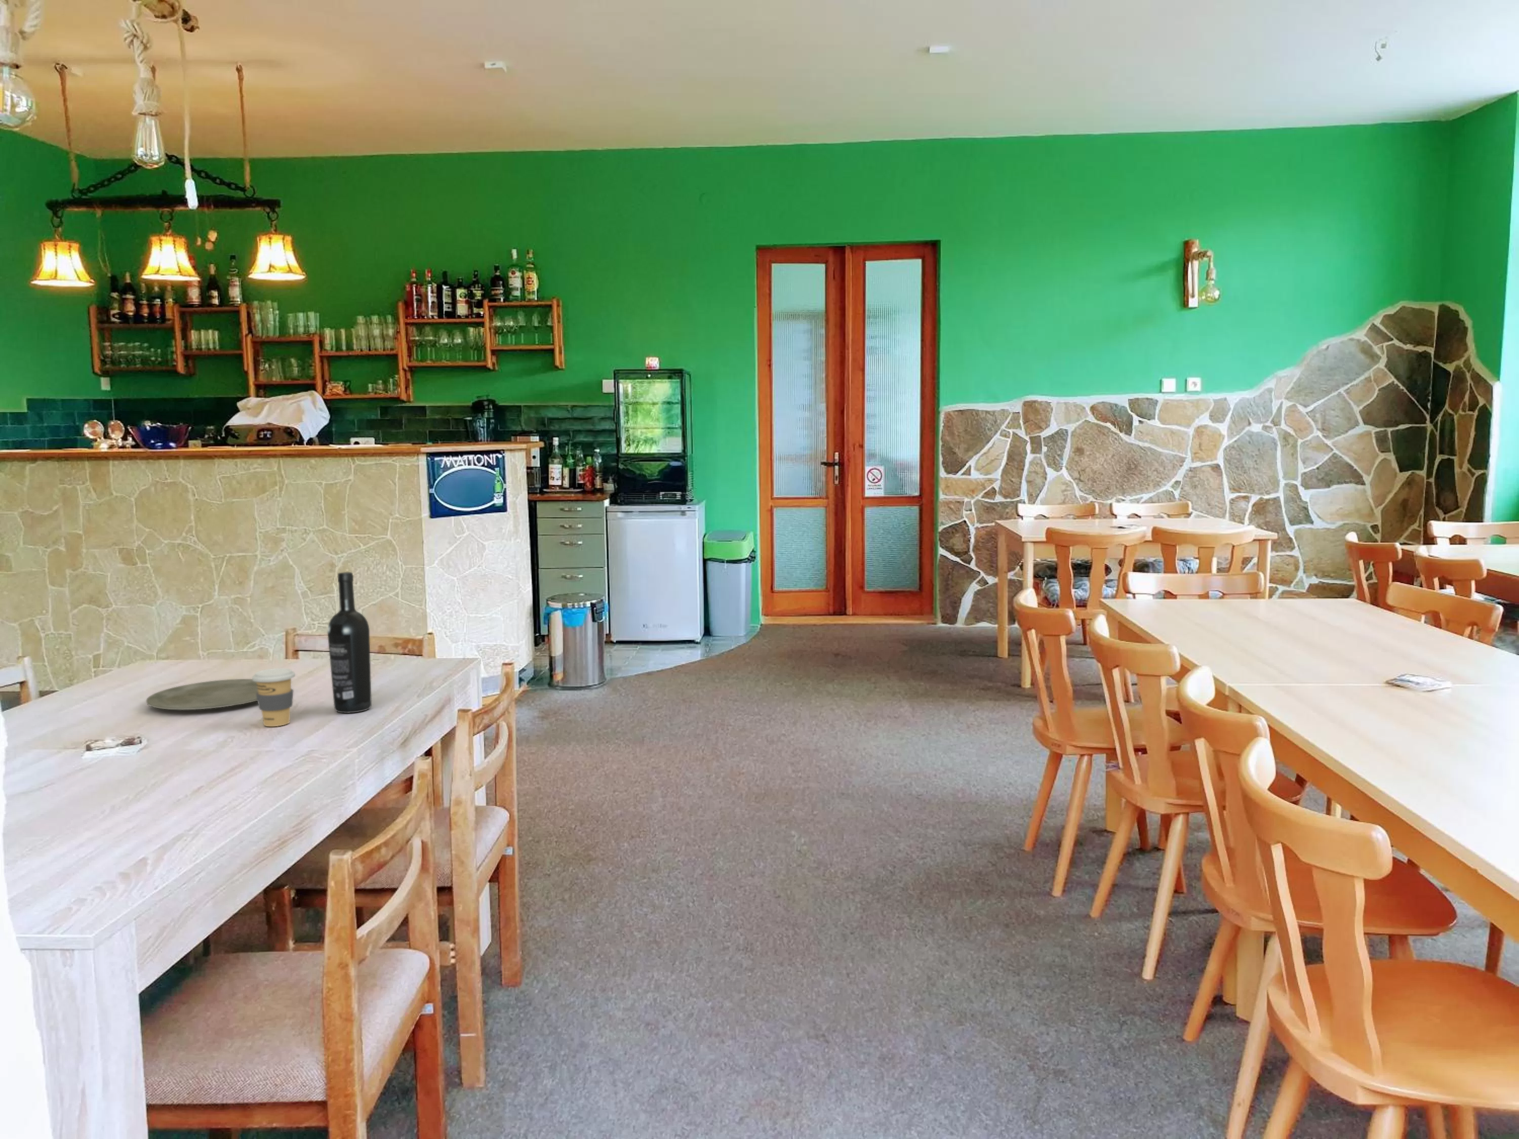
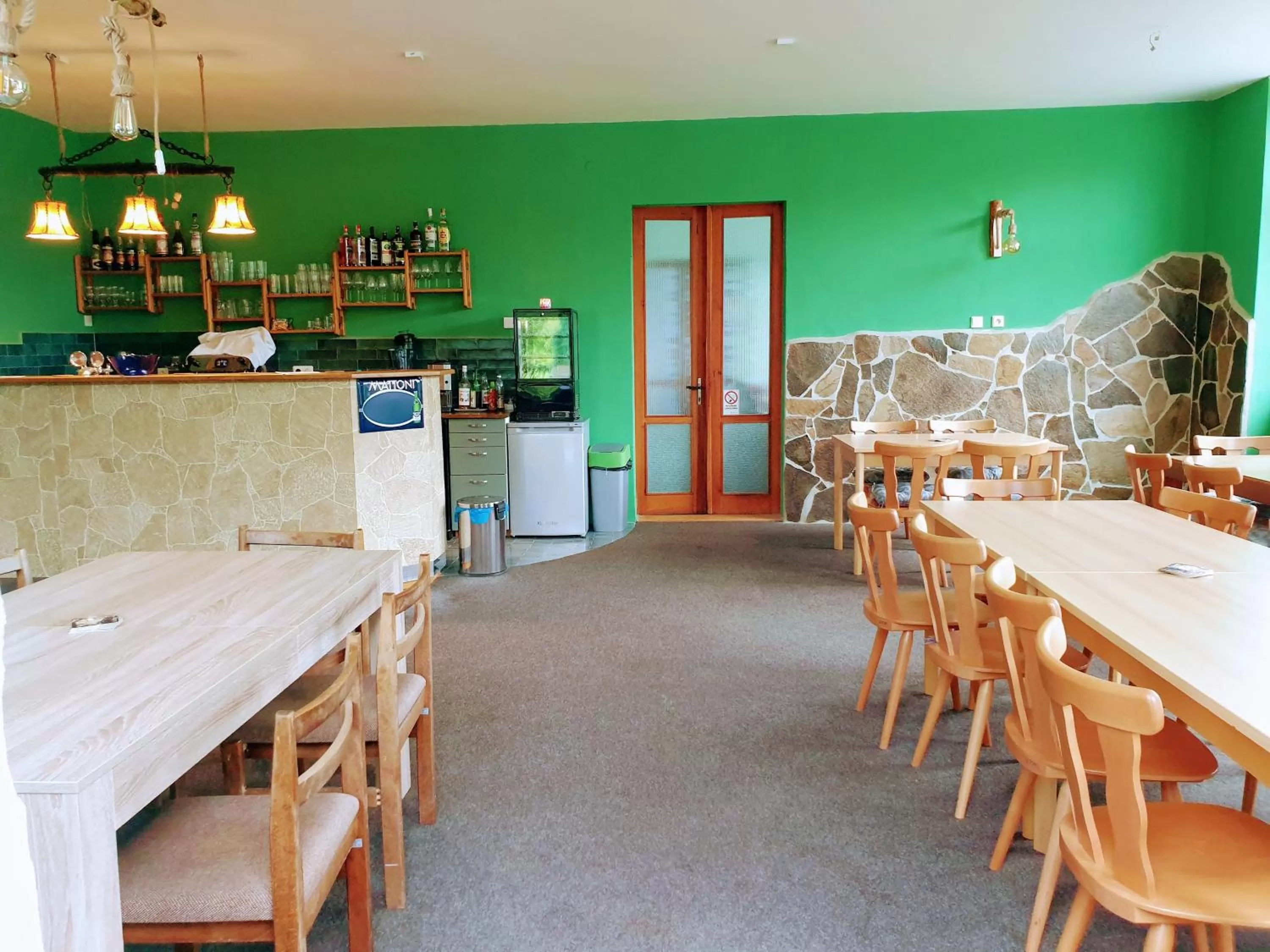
- coffee cup [251,668,295,727]
- wine bottle [327,572,372,714]
- plate [146,678,257,711]
